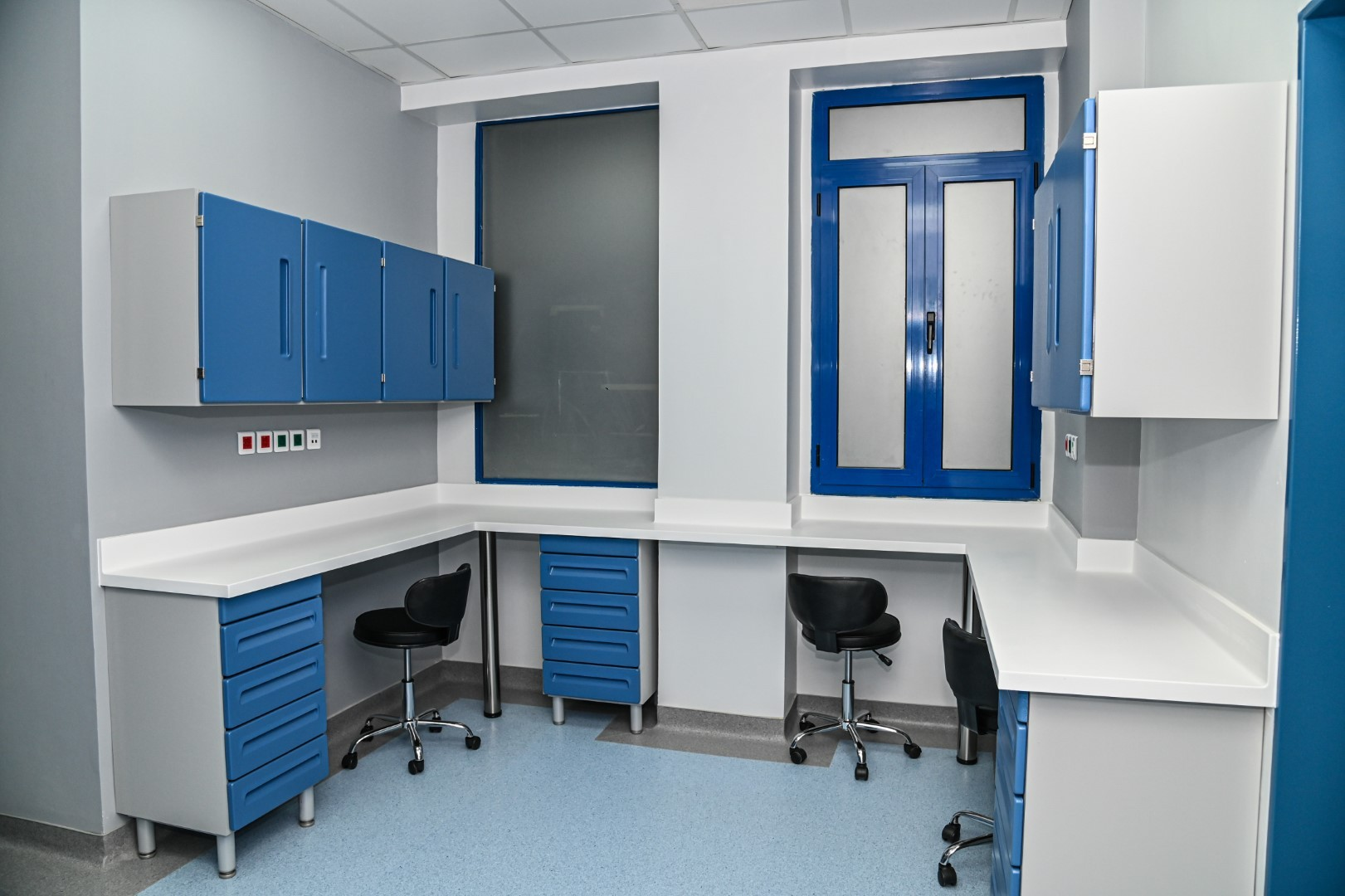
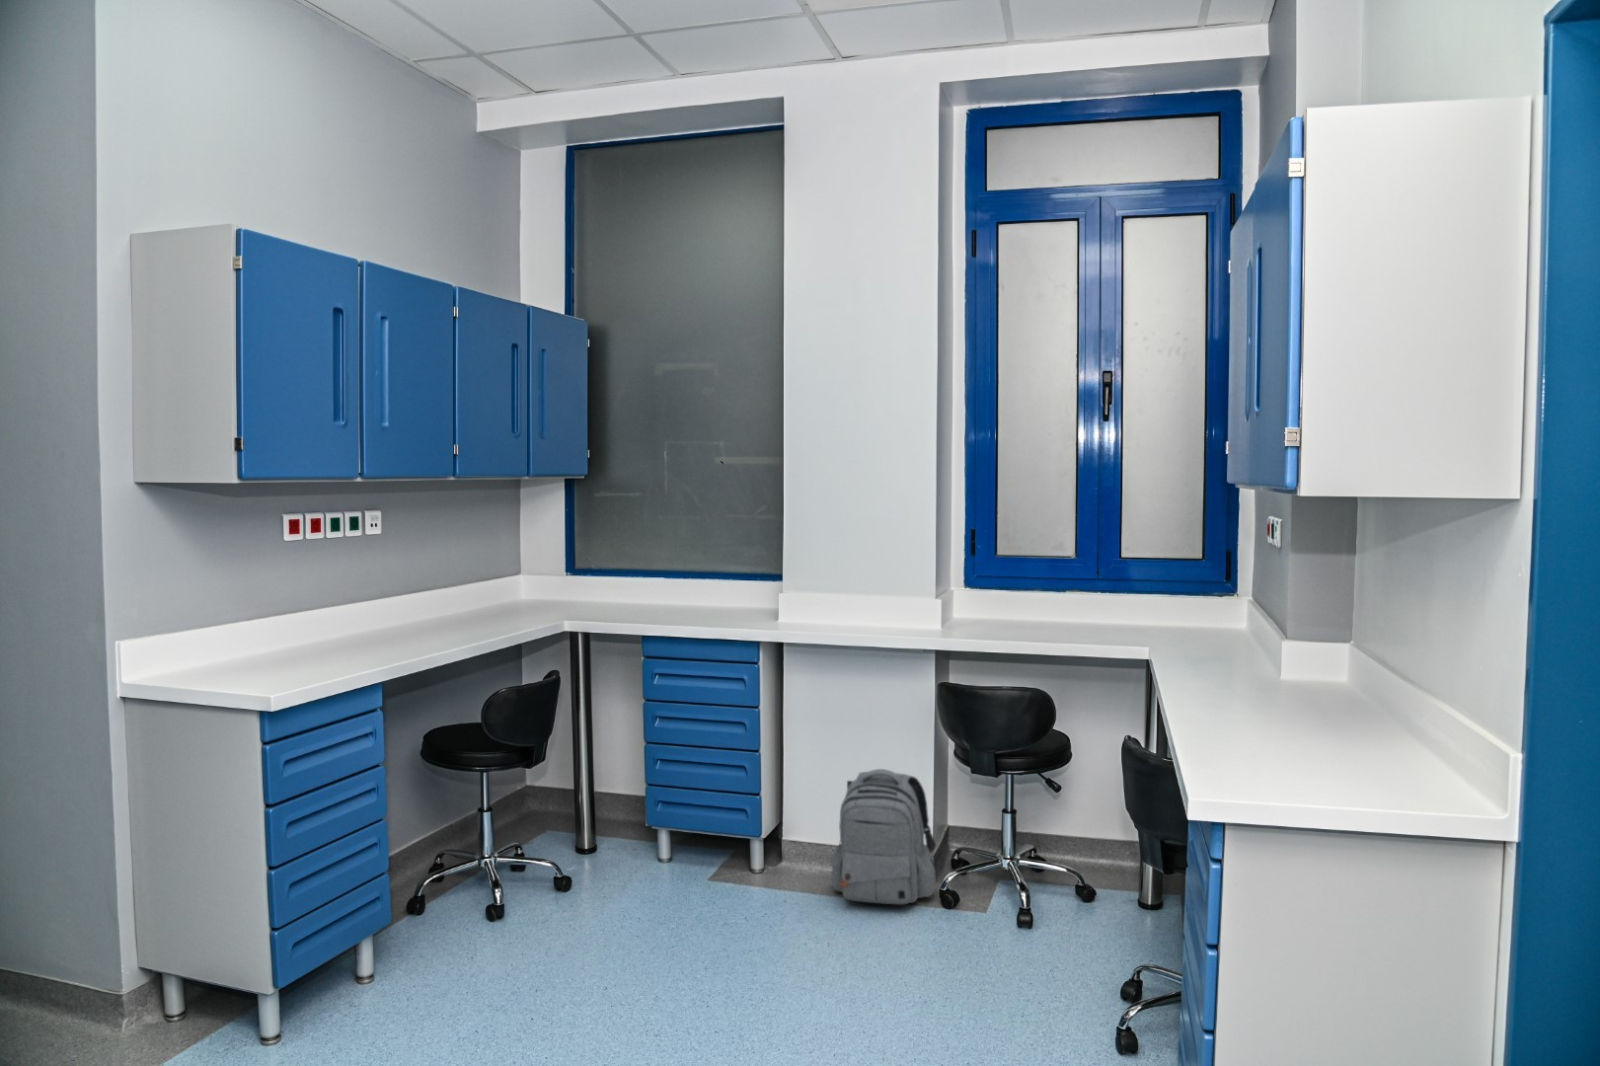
+ backpack [830,767,937,905]
